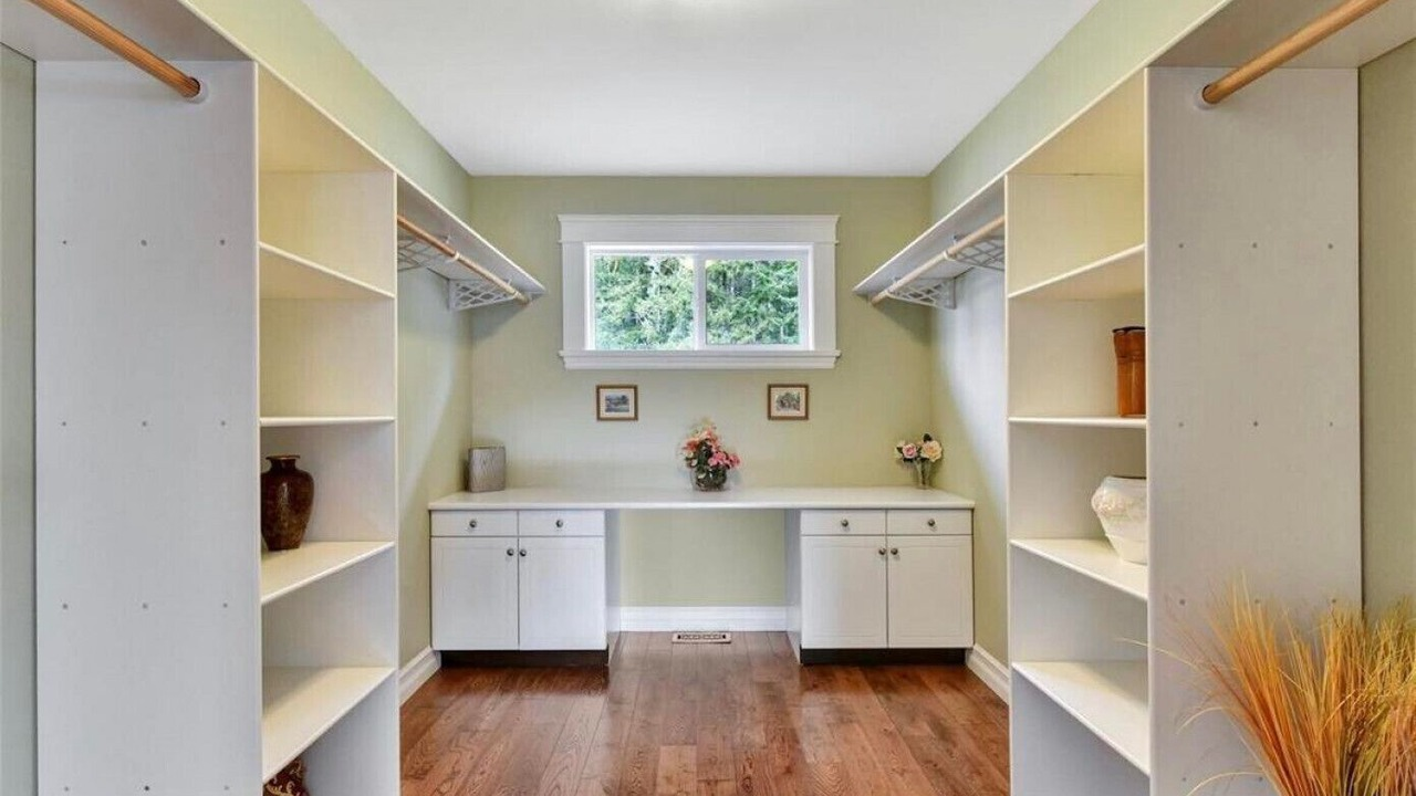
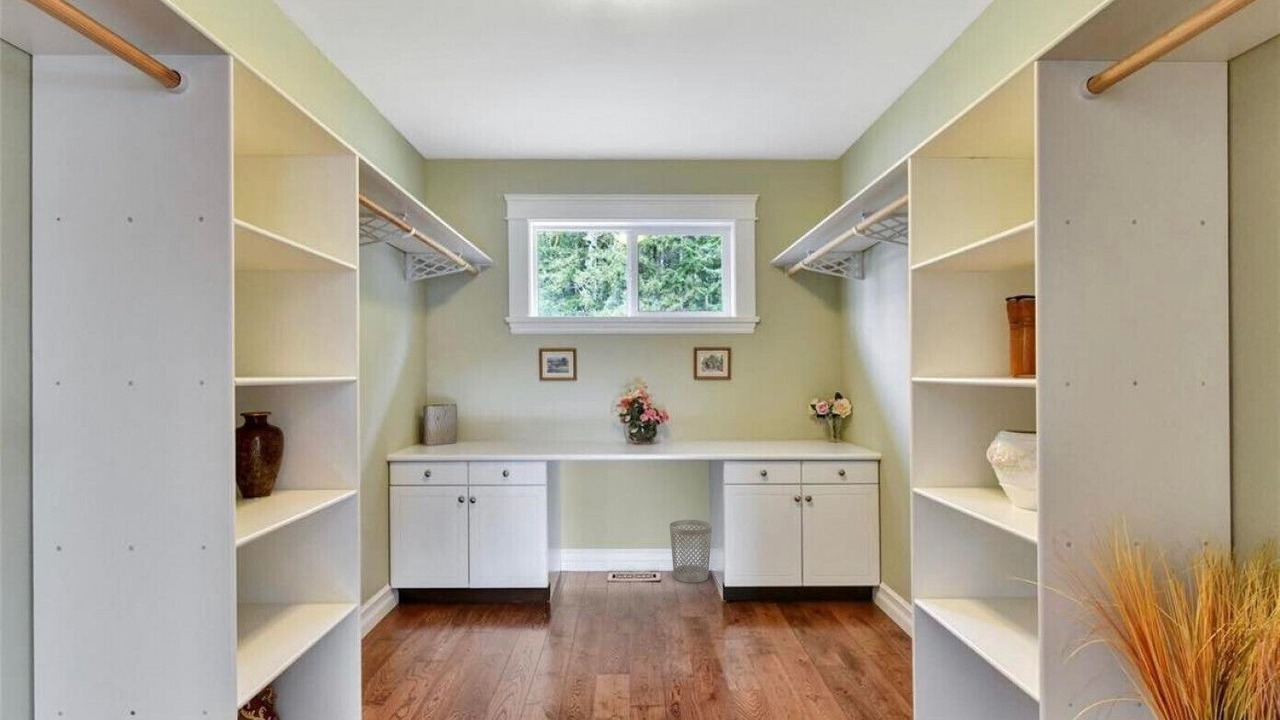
+ wastebasket [669,519,713,584]
